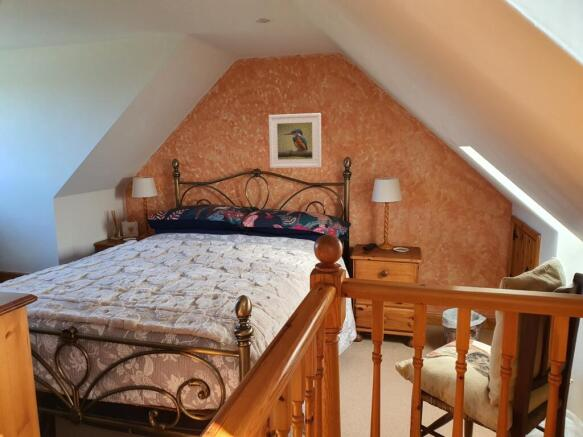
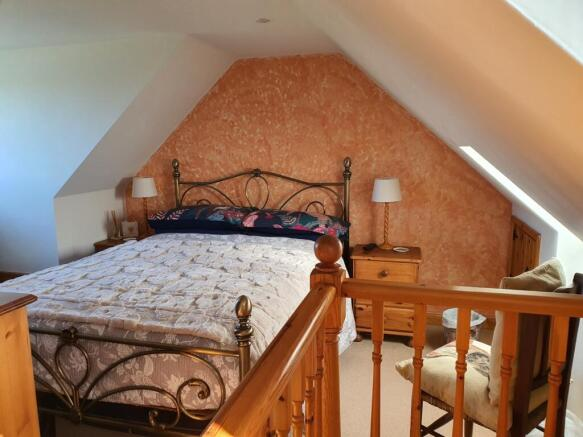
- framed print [268,112,322,169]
